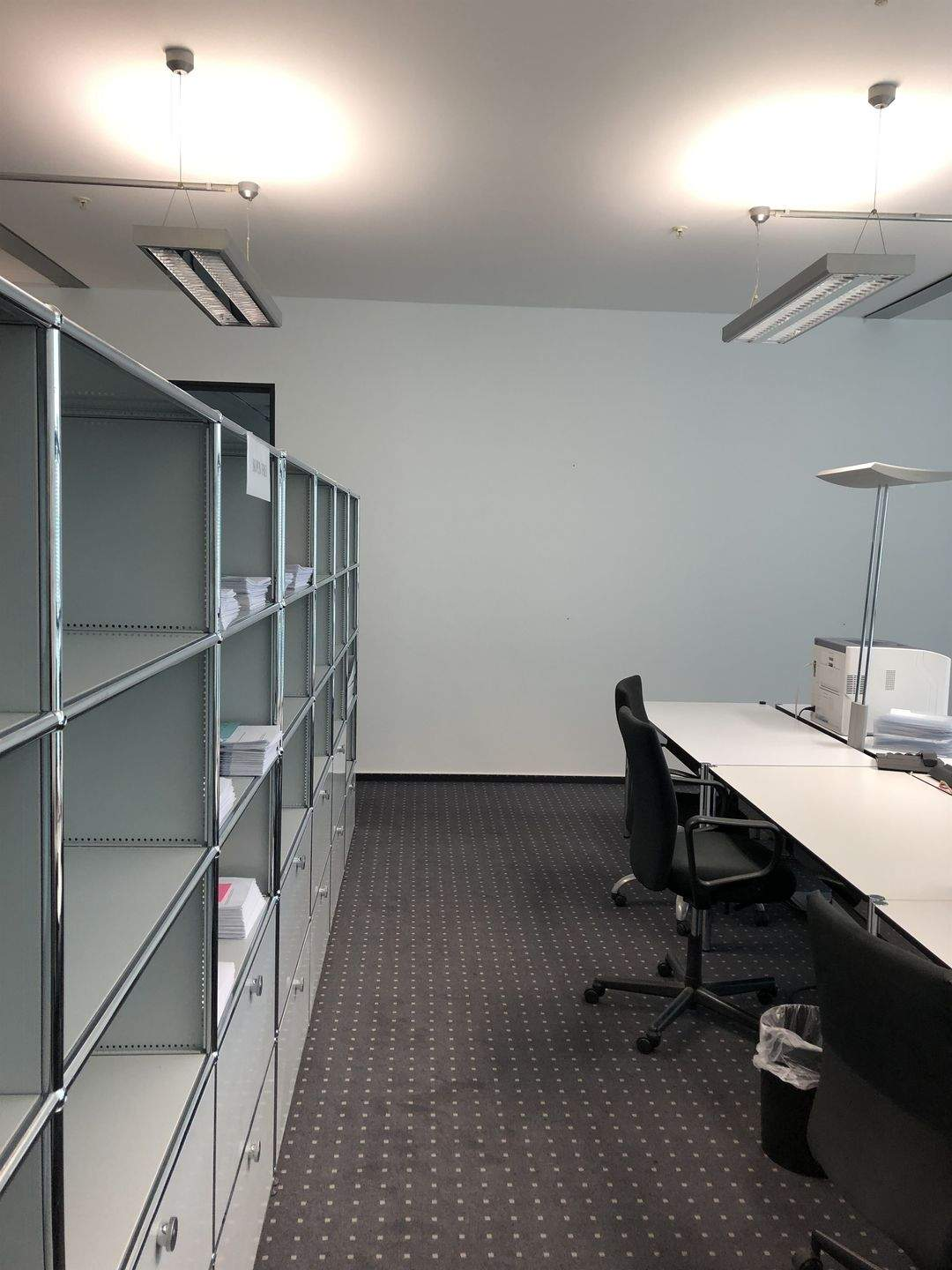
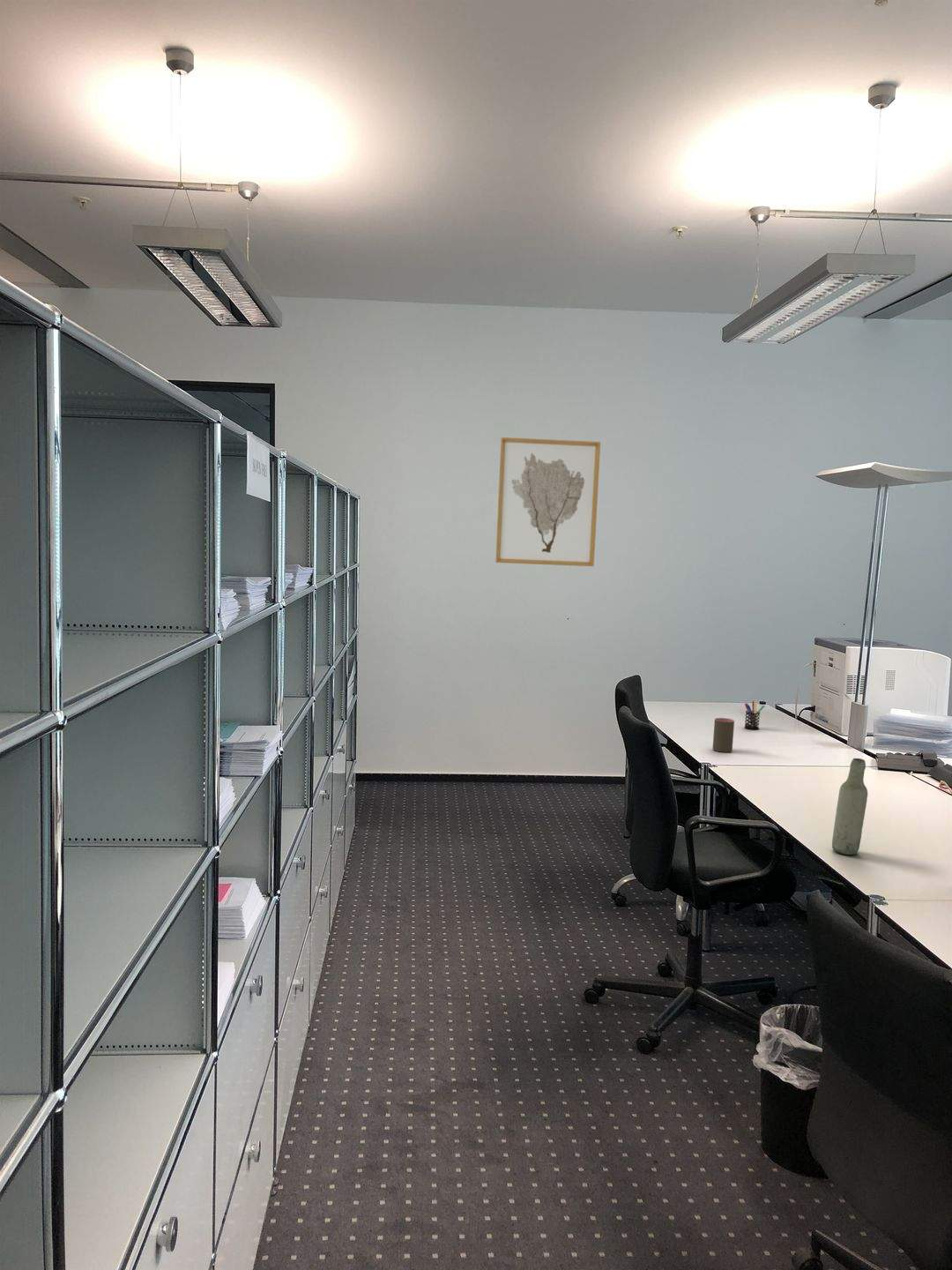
+ cup [711,717,735,753]
+ wall art [495,437,601,567]
+ pen holder [744,700,765,730]
+ bottle [831,758,868,855]
